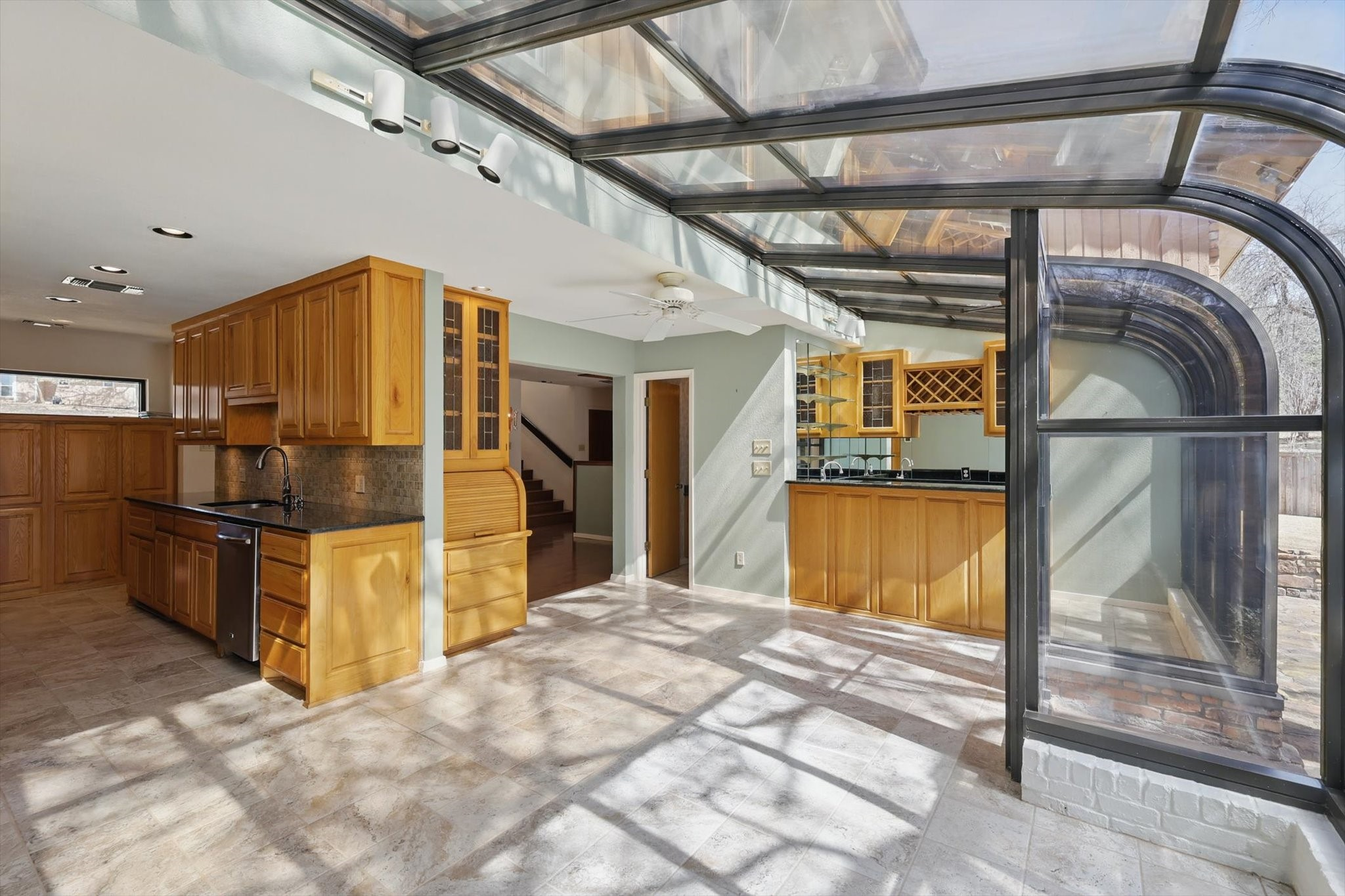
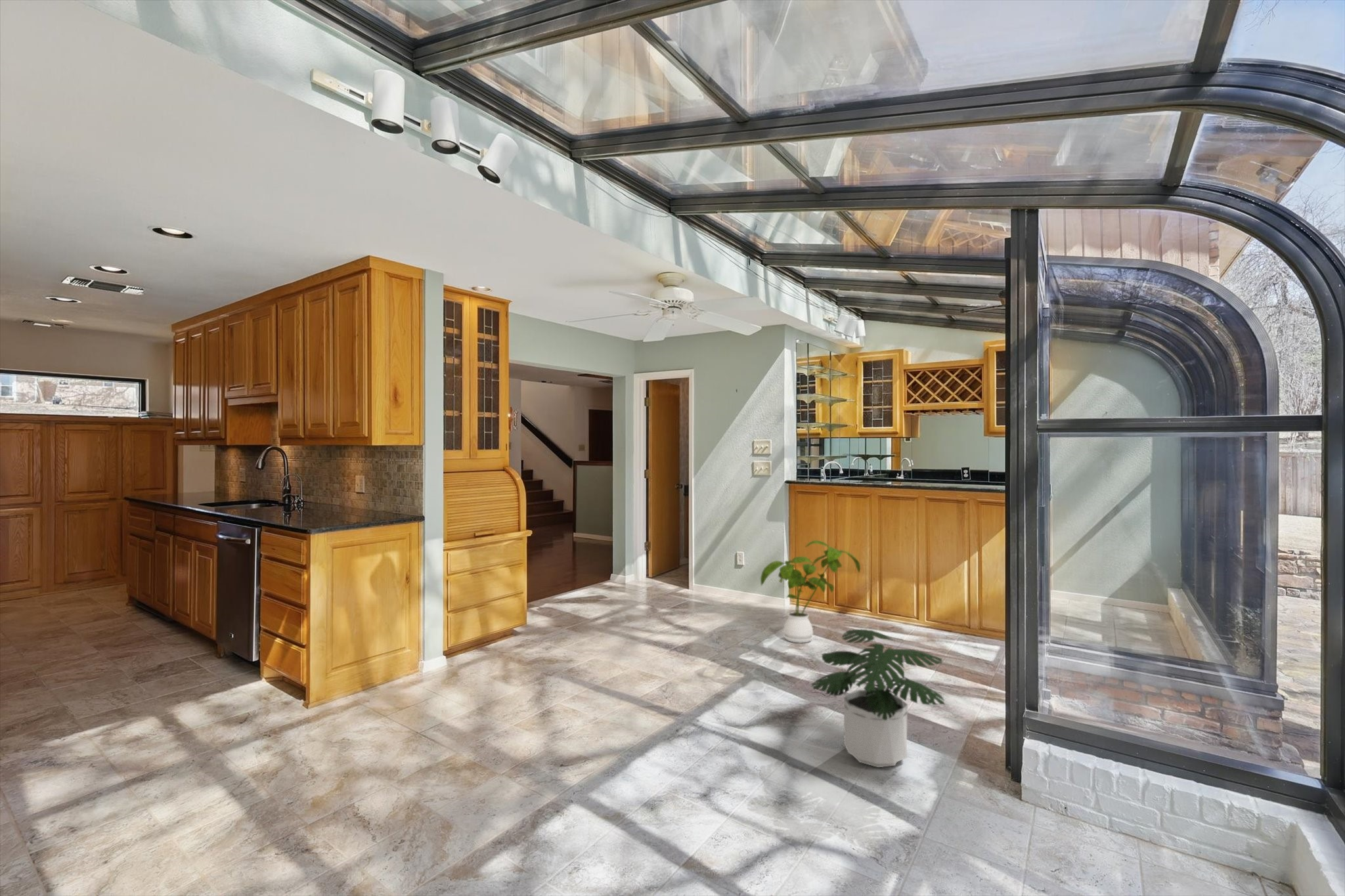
+ house plant [760,540,861,644]
+ potted plant [811,629,946,768]
